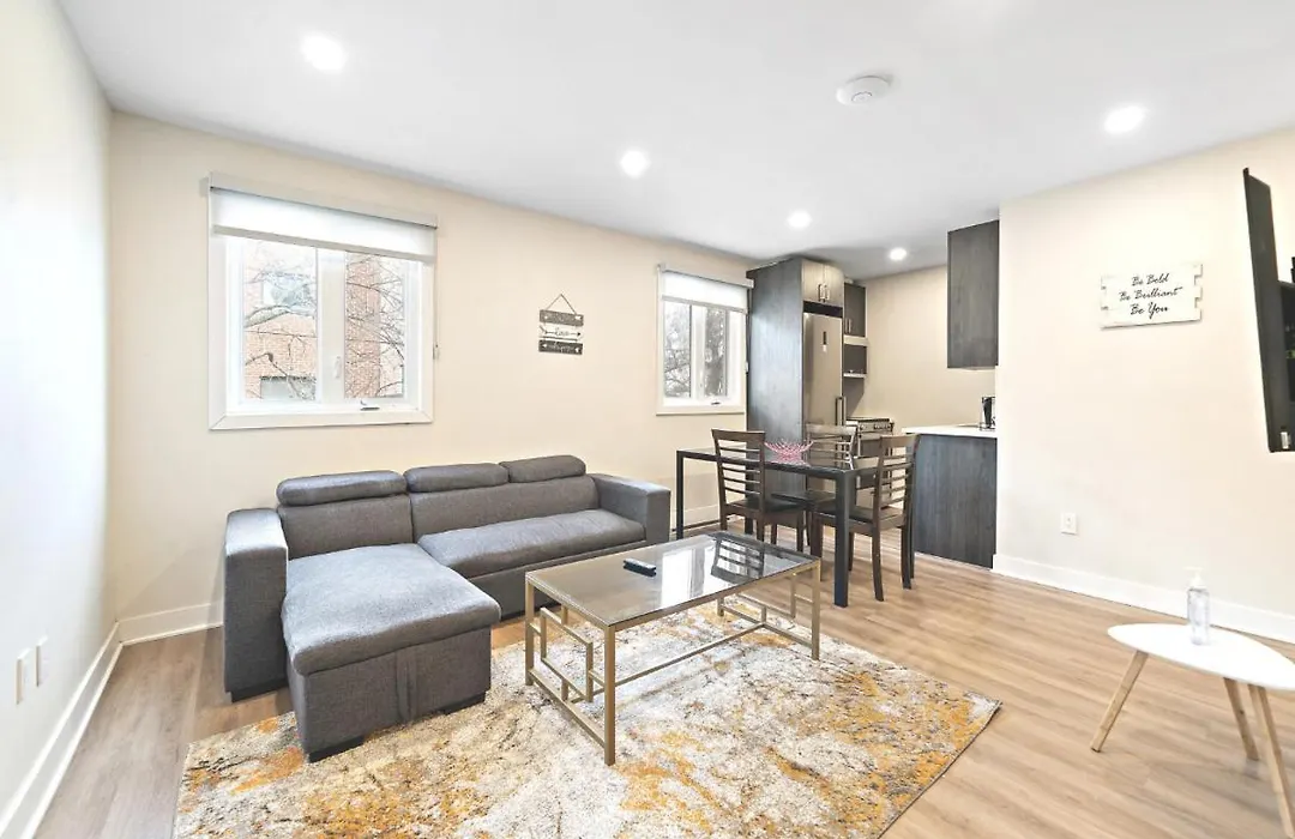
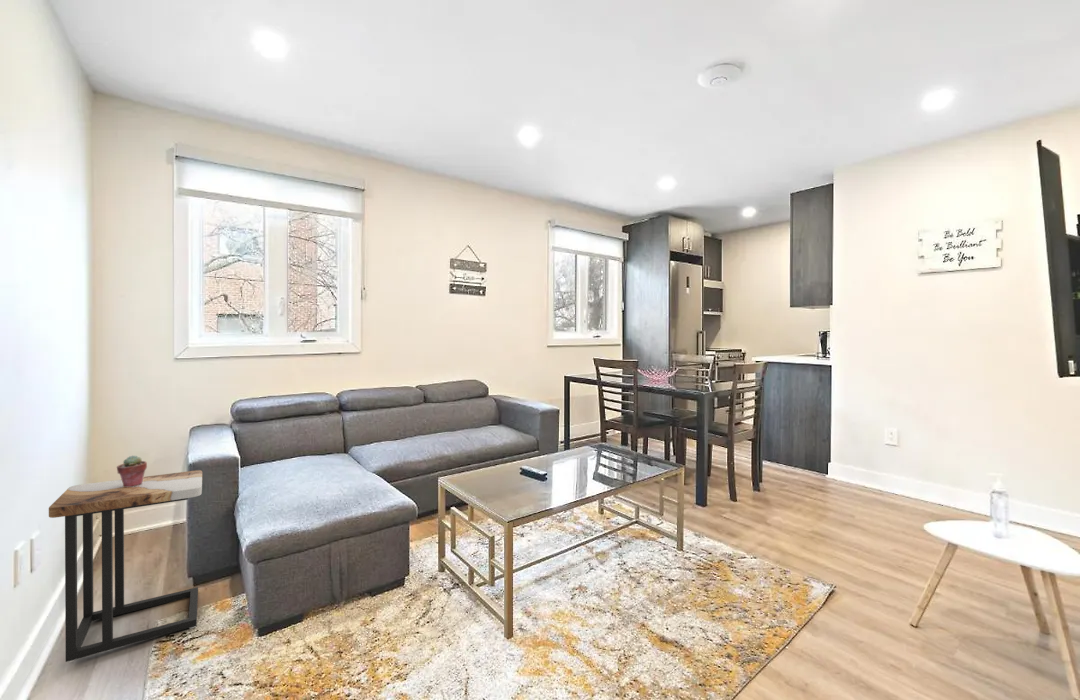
+ potted succulent [116,454,148,487]
+ side table [48,469,203,663]
